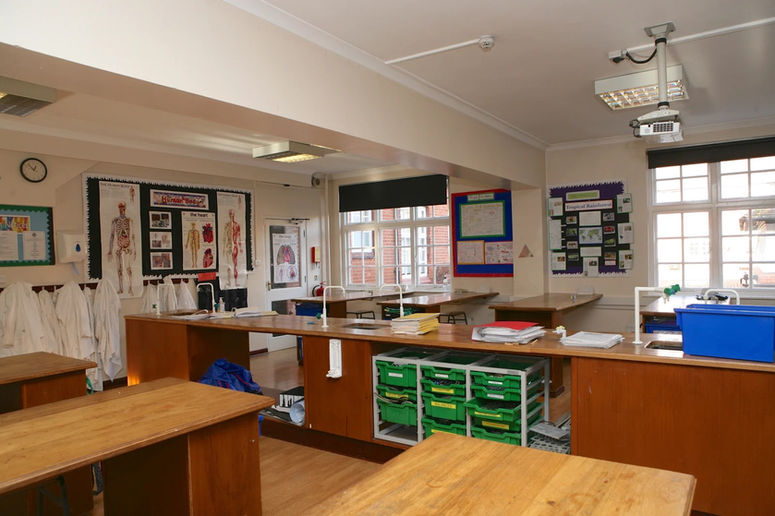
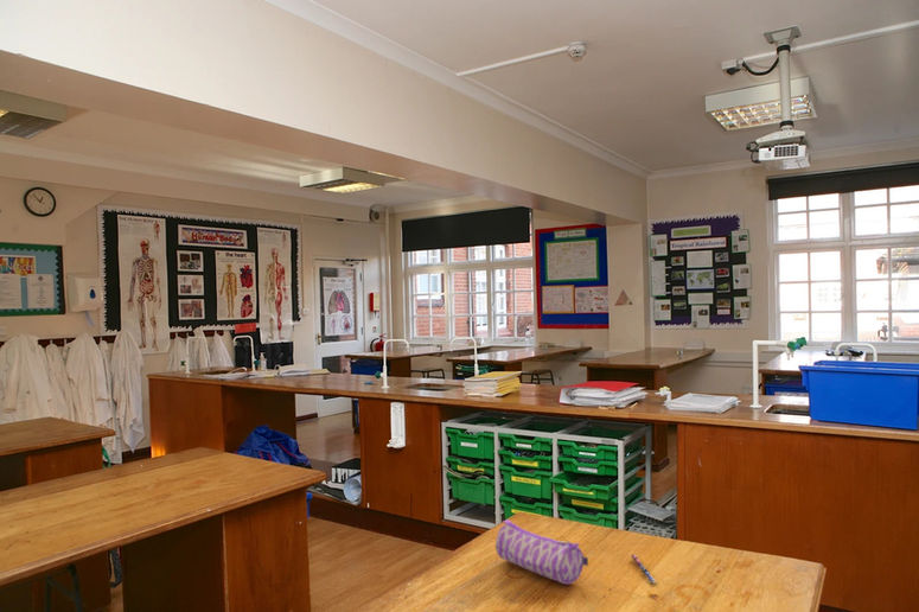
+ pen [631,553,657,585]
+ pencil case [494,518,589,586]
